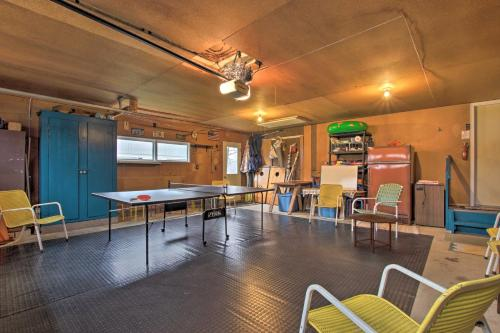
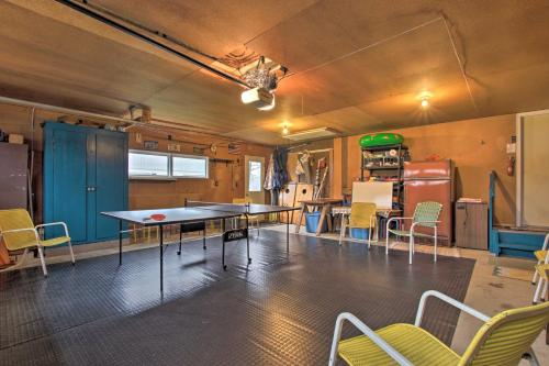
- side table [347,212,400,255]
